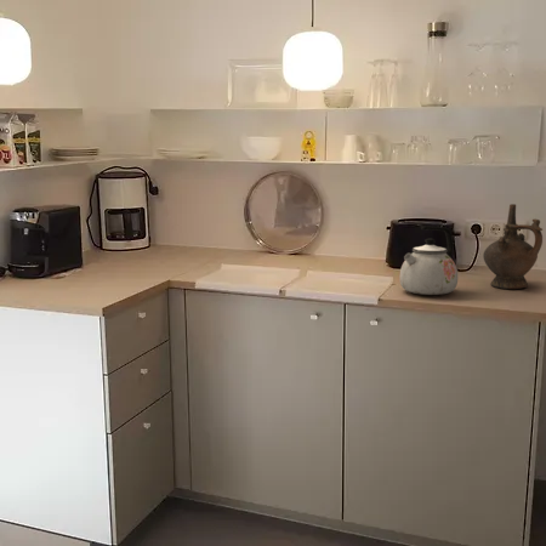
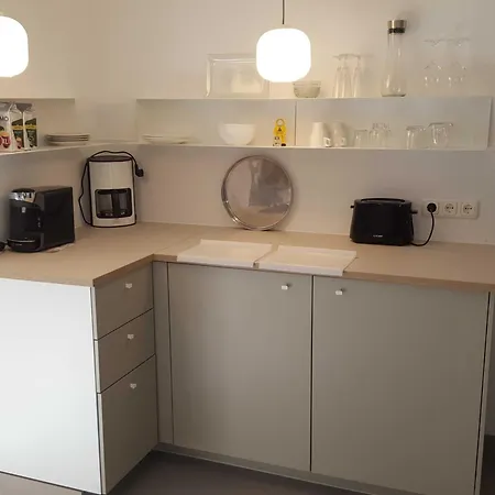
- kettle [399,224,459,296]
- ceremonial vessel [482,203,544,290]
